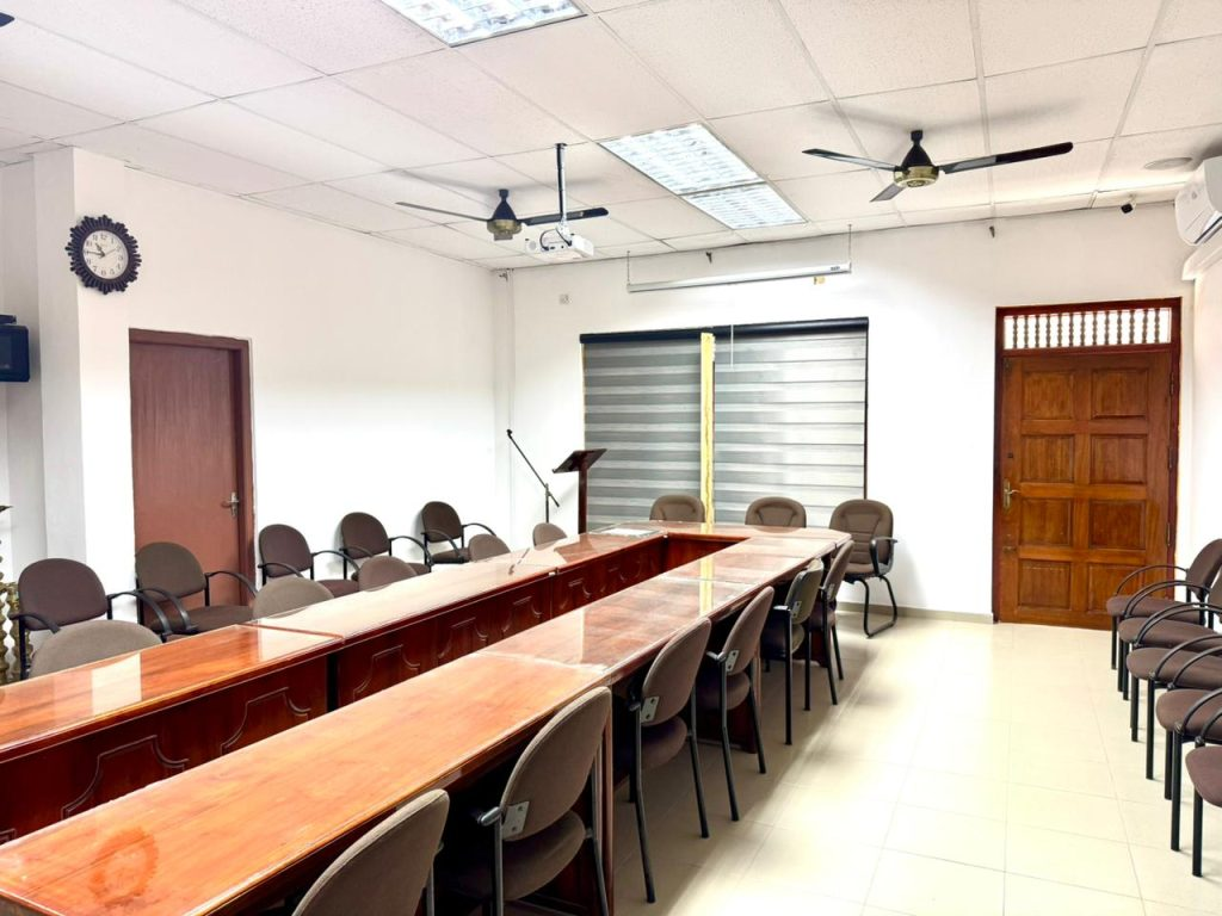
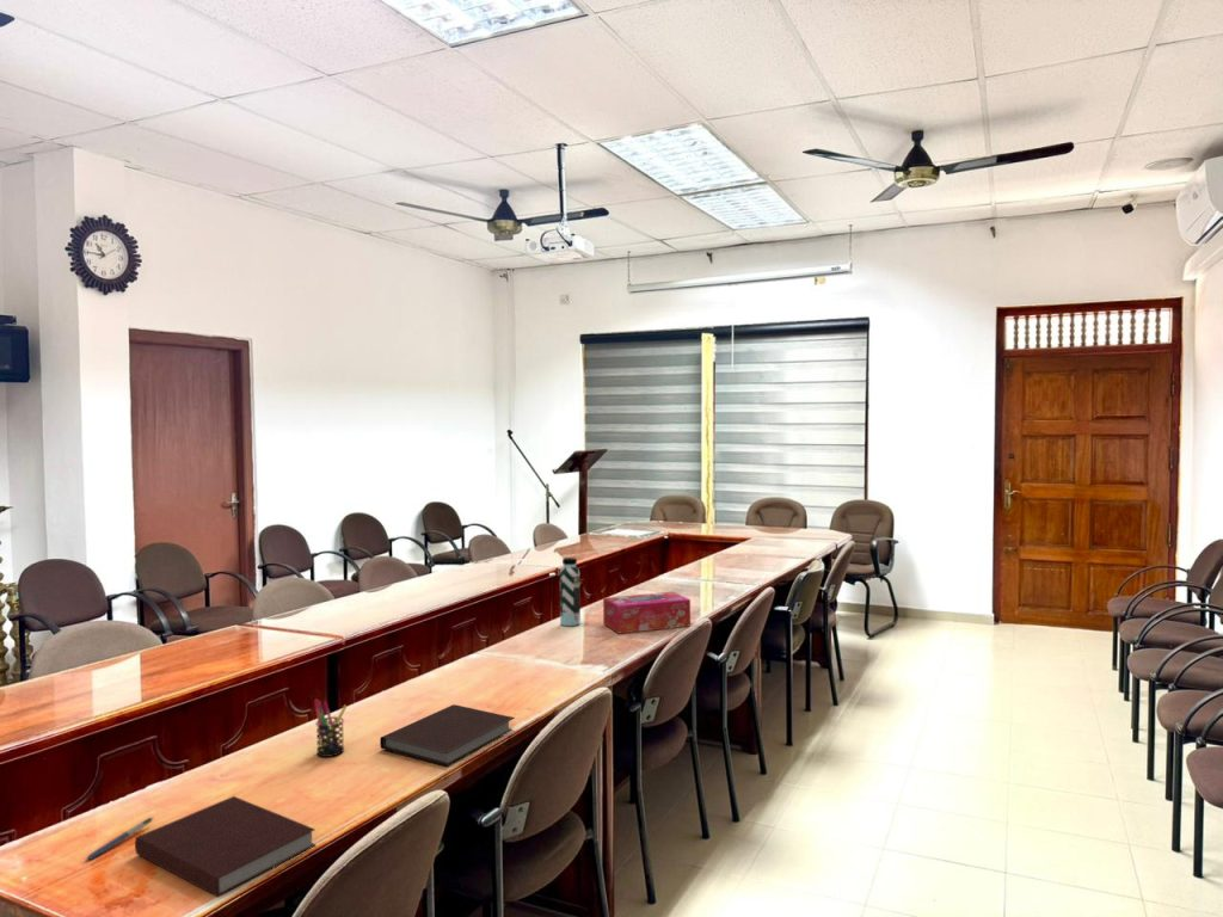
+ water bottle [559,556,582,627]
+ pen [84,817,155,862]
+ pen holder [313,697,349,758]
+ tissue box [602,591,692,635]
+ notebook [134,795,316,898]
+ notebook [379,703,516,768]
